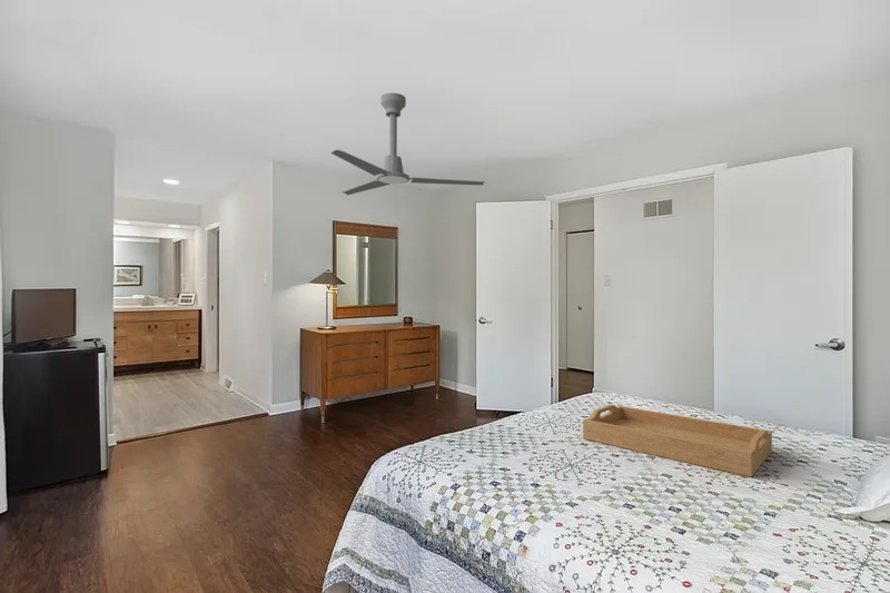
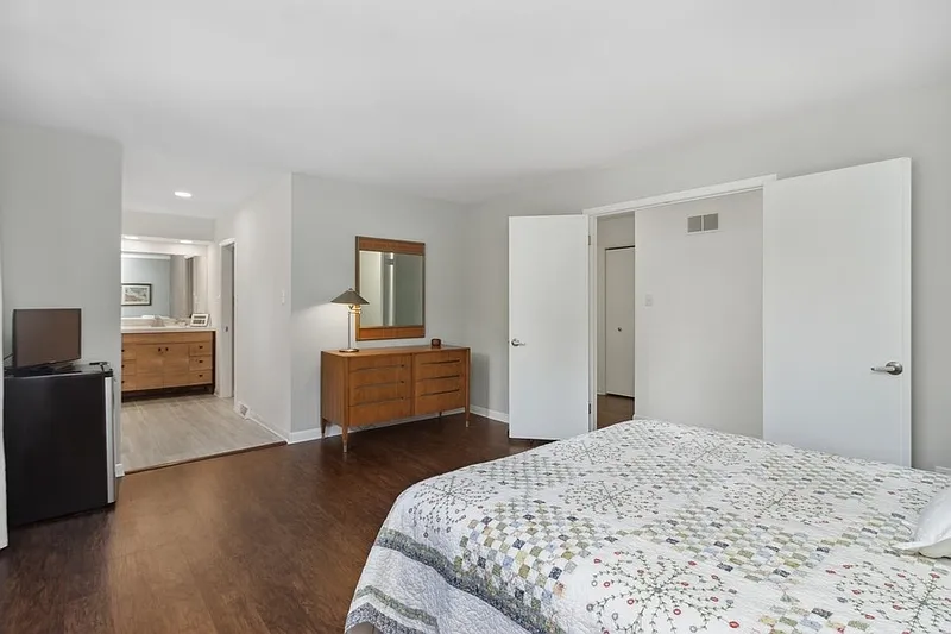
- ceiling fan [329,91,486,196]
- serving tray [582,403,773,478]
